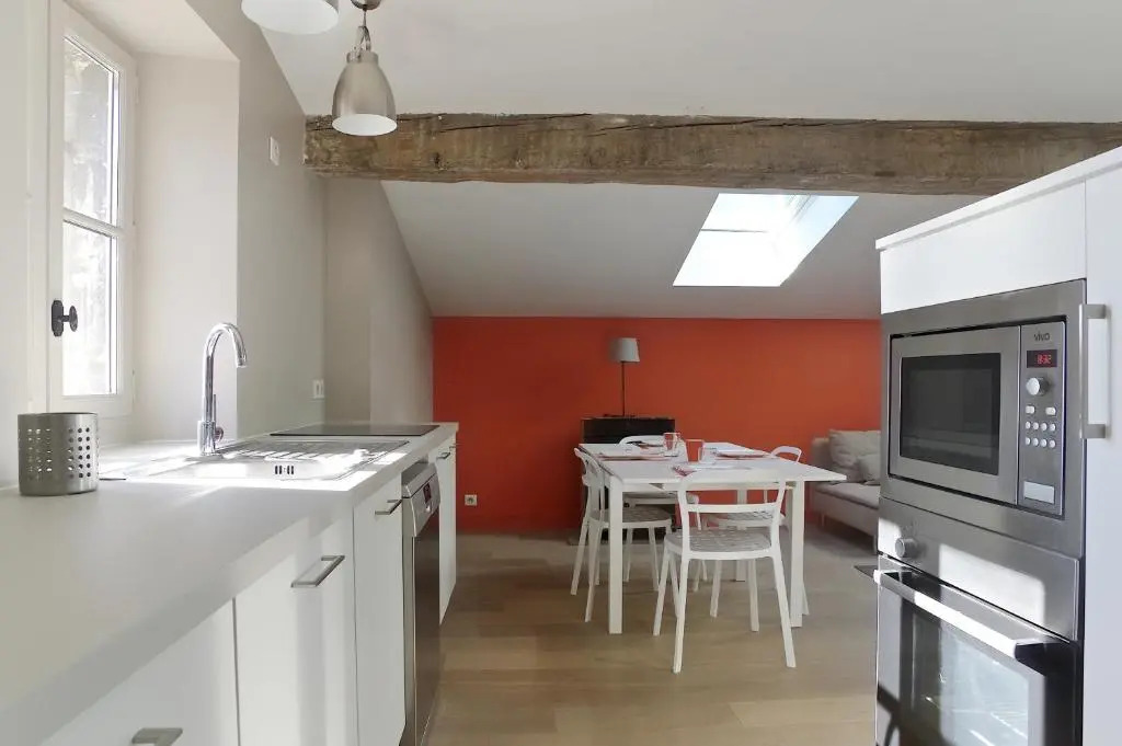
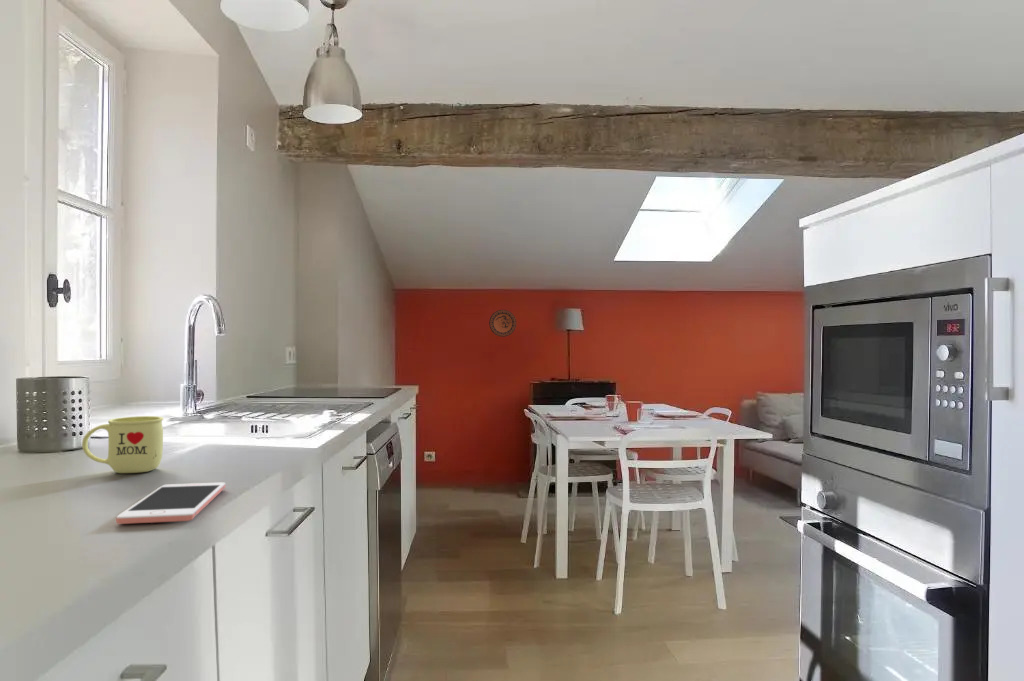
+ mug [81,415,164,474]
+ decorative plate [488,309,517,338]
+ cell phone [115,482,226,525]
